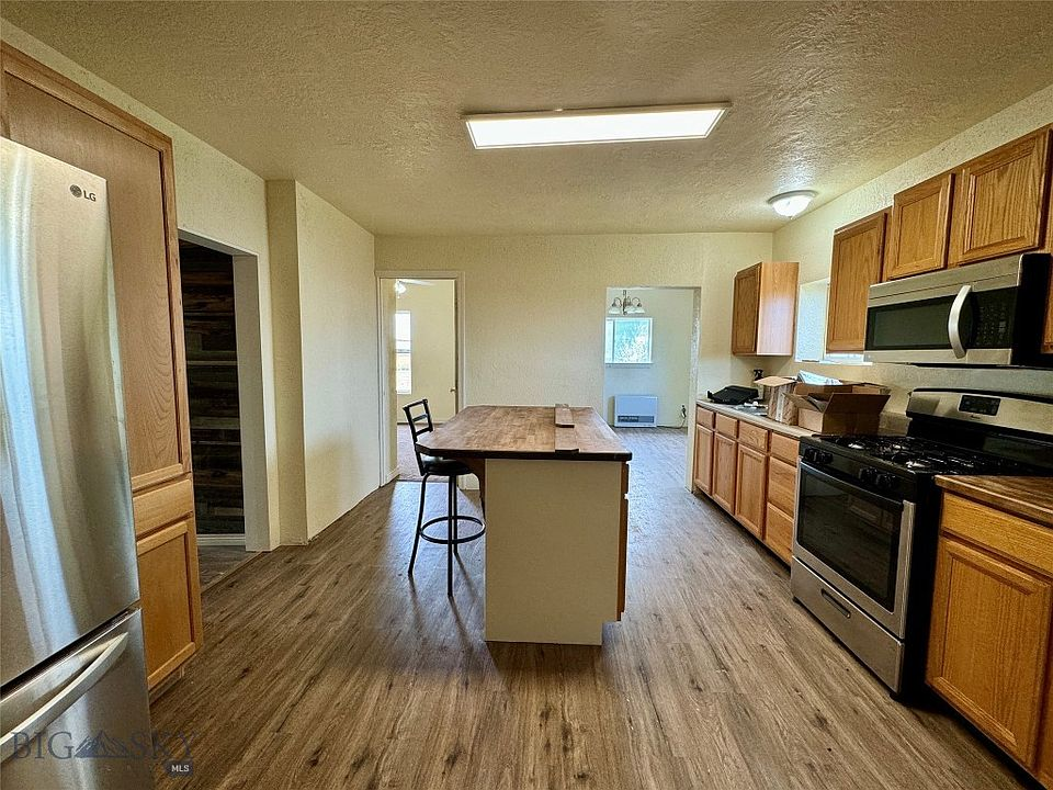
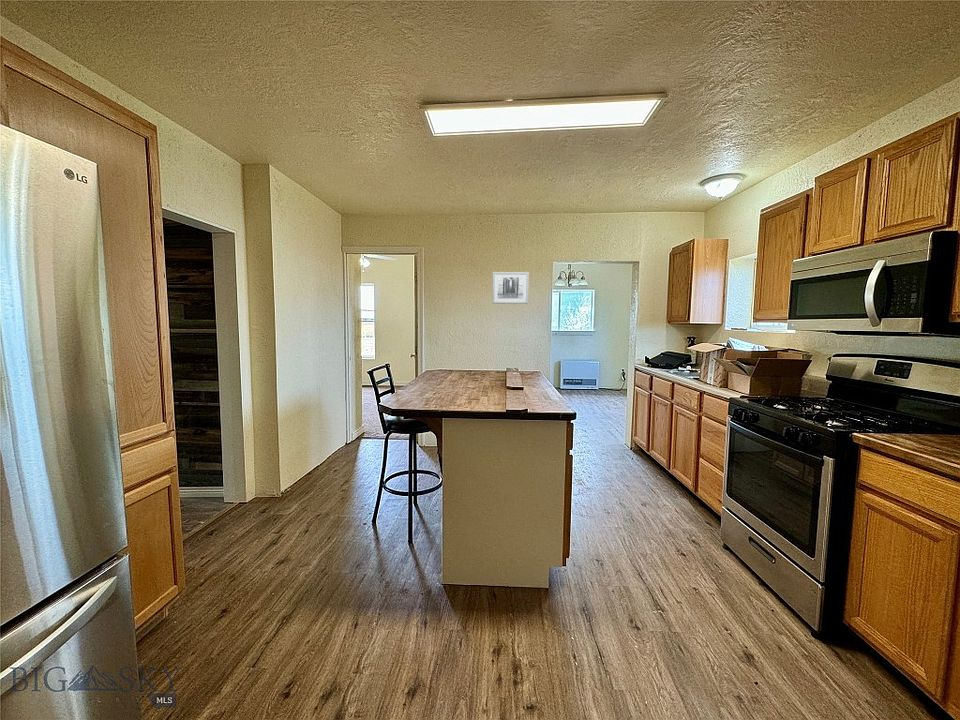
+ wall art [491,271,530,305]
